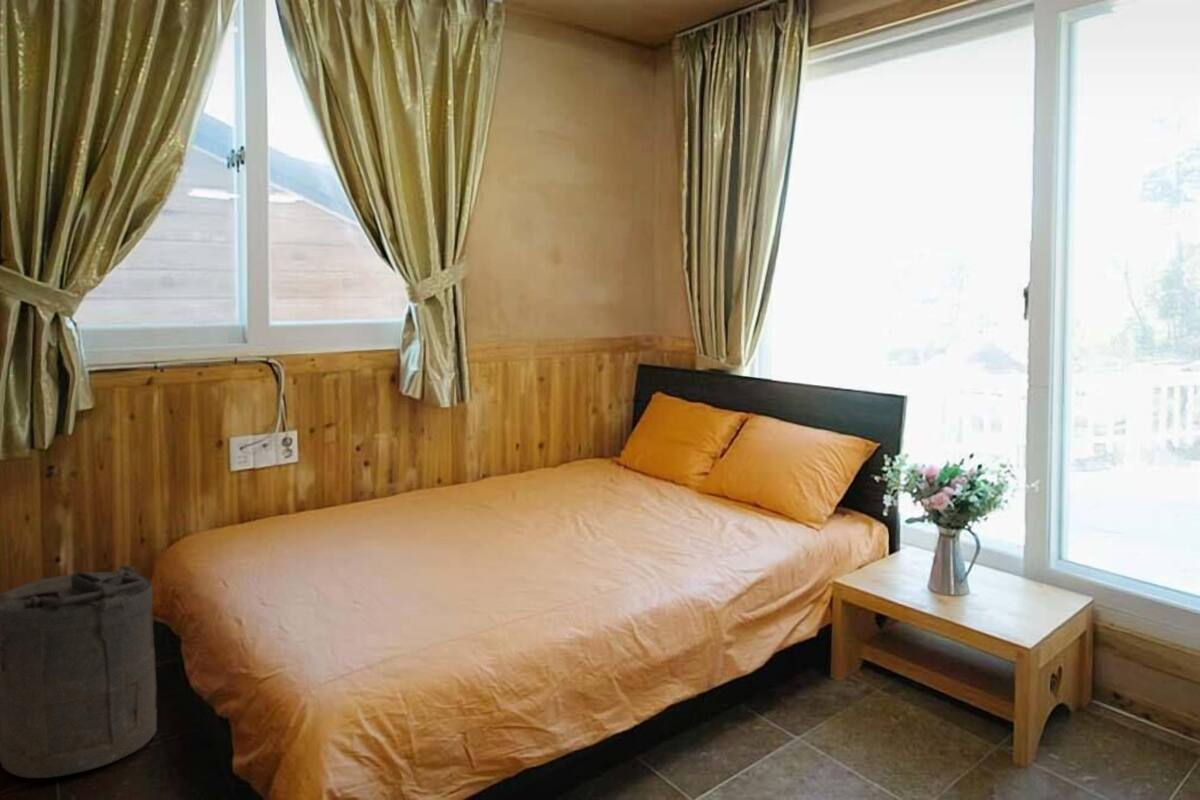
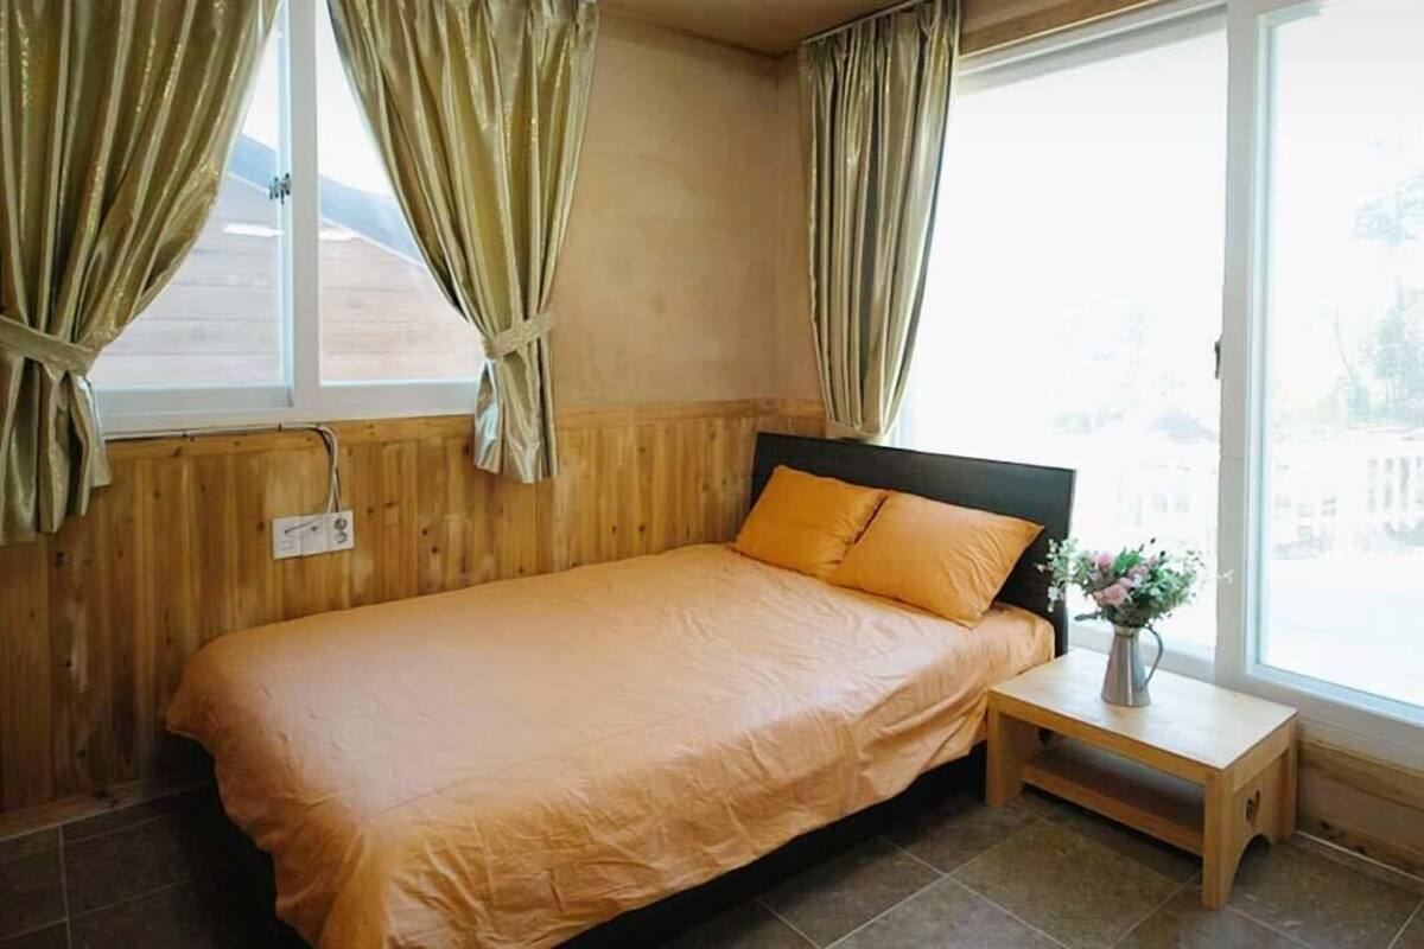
- laundry hamper [0,564,158,779]
